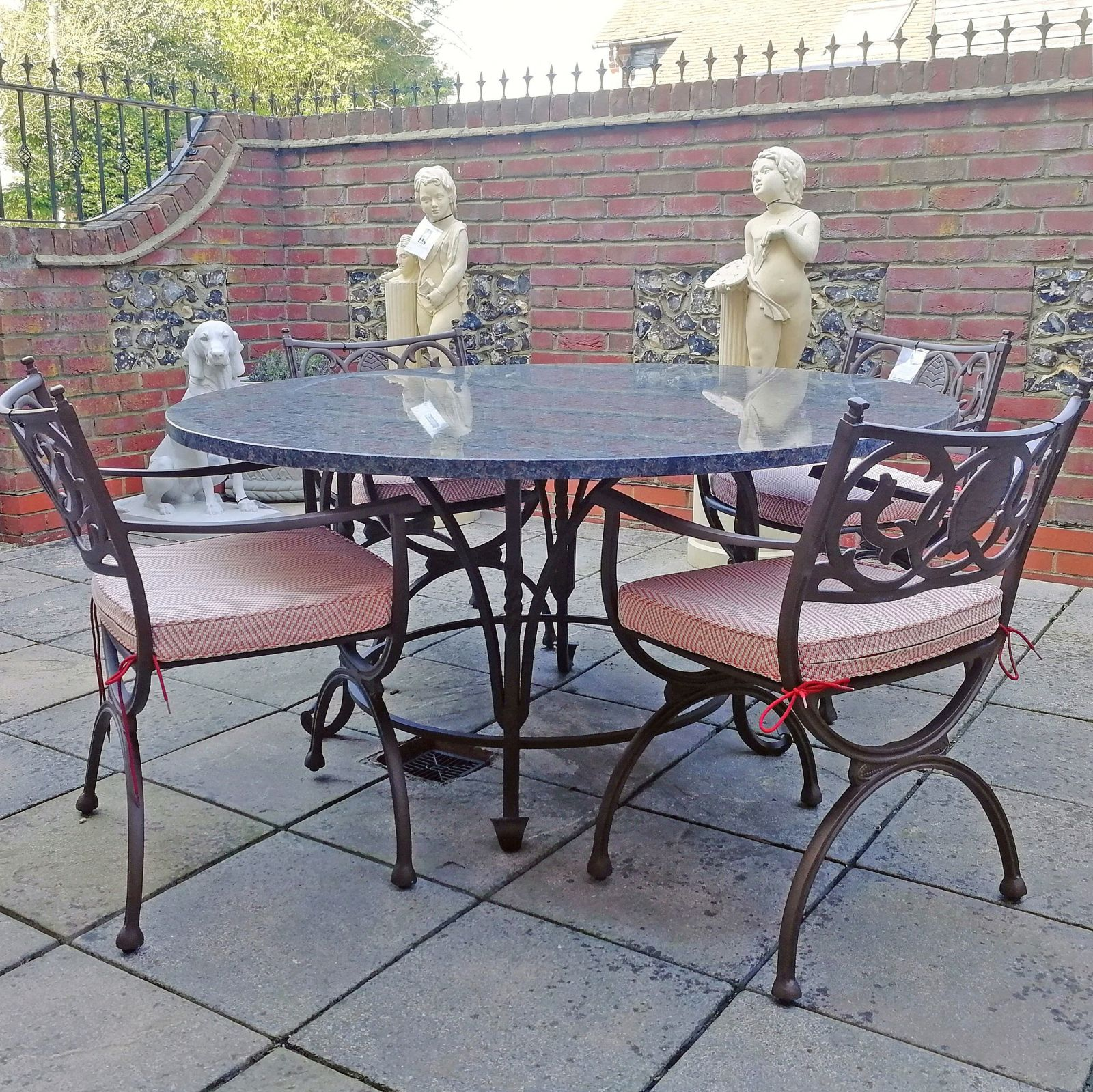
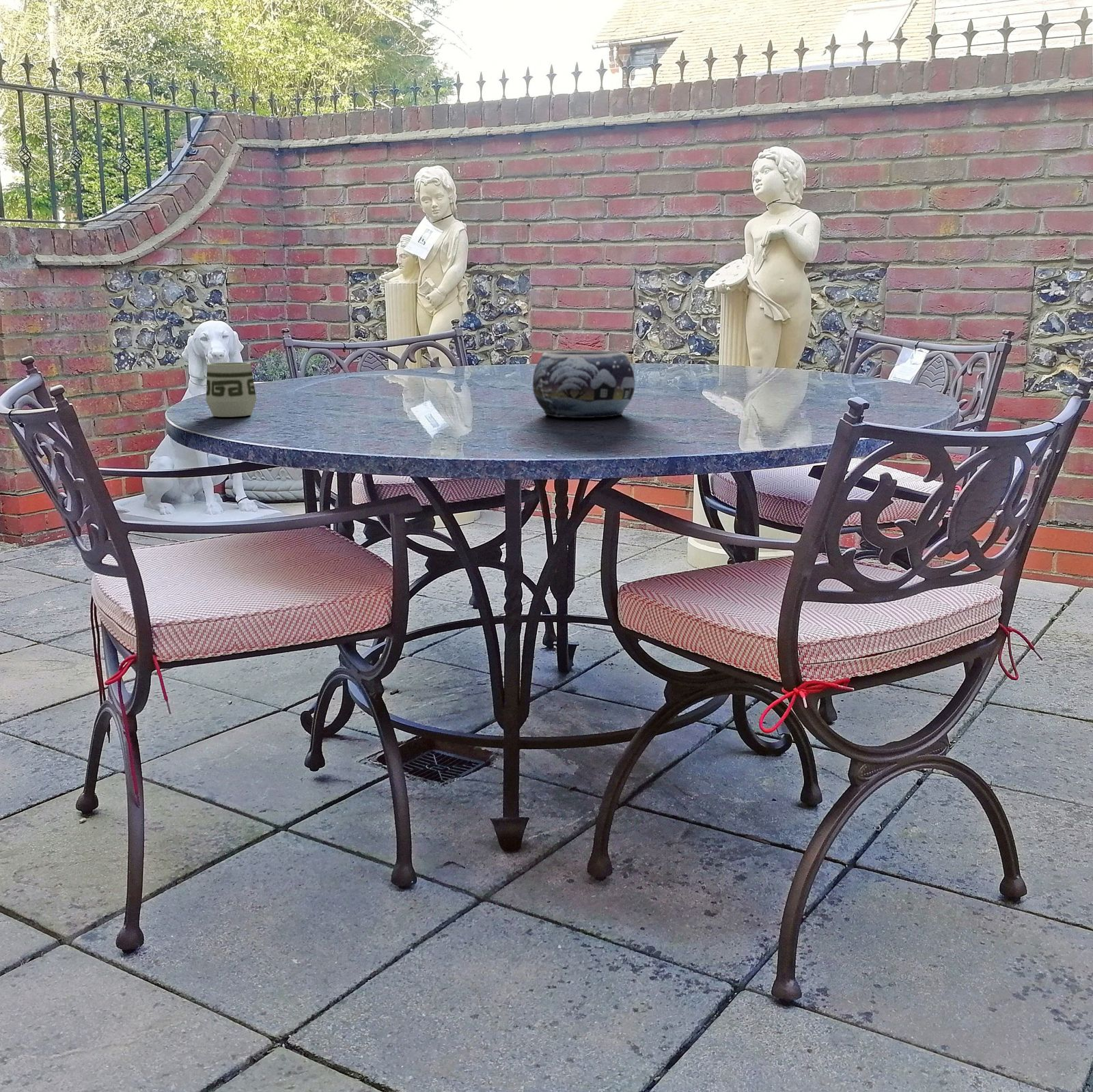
+ cup [206,362,257,417]
+ decorative bowl [532,350,635,419]
